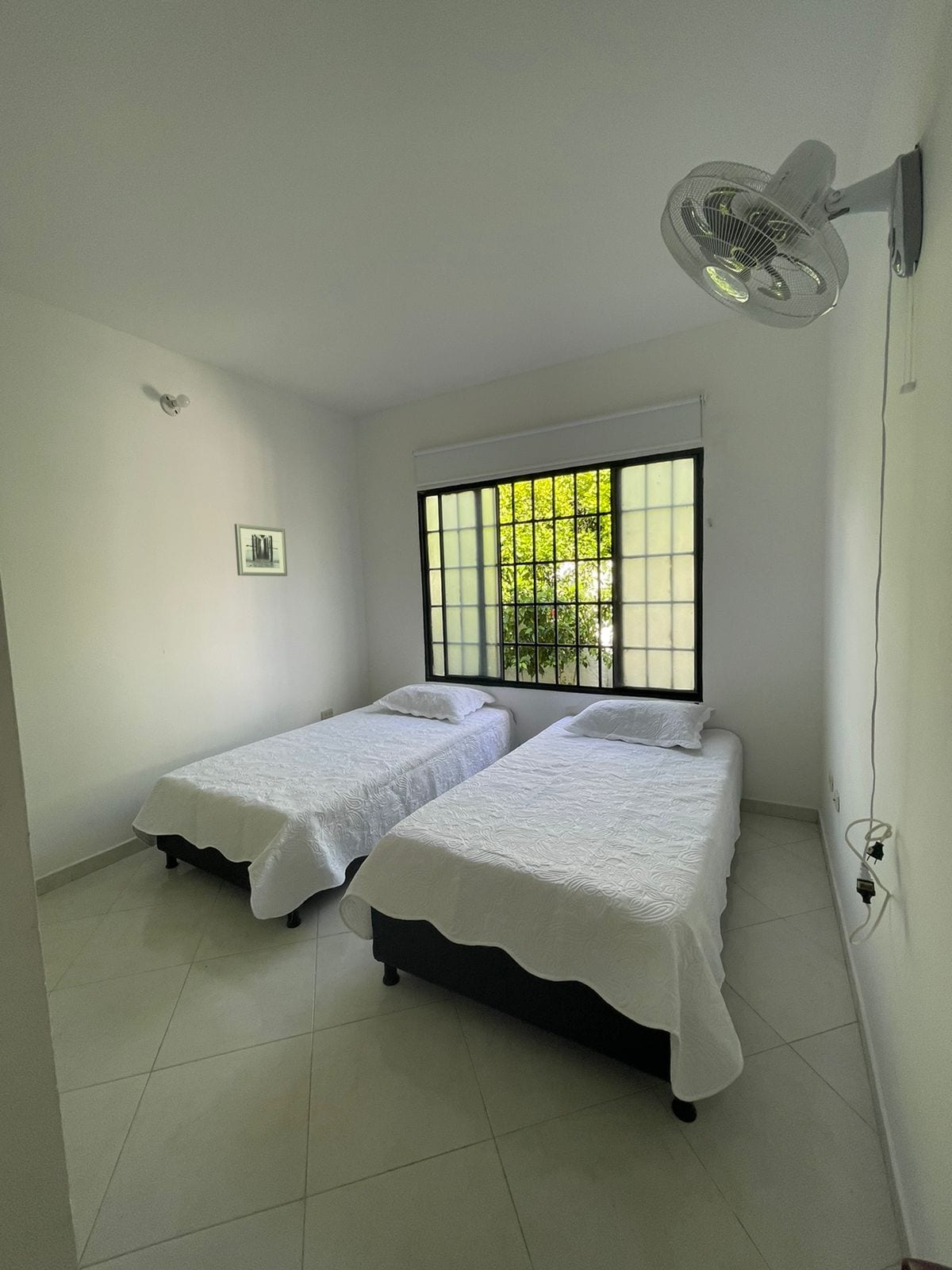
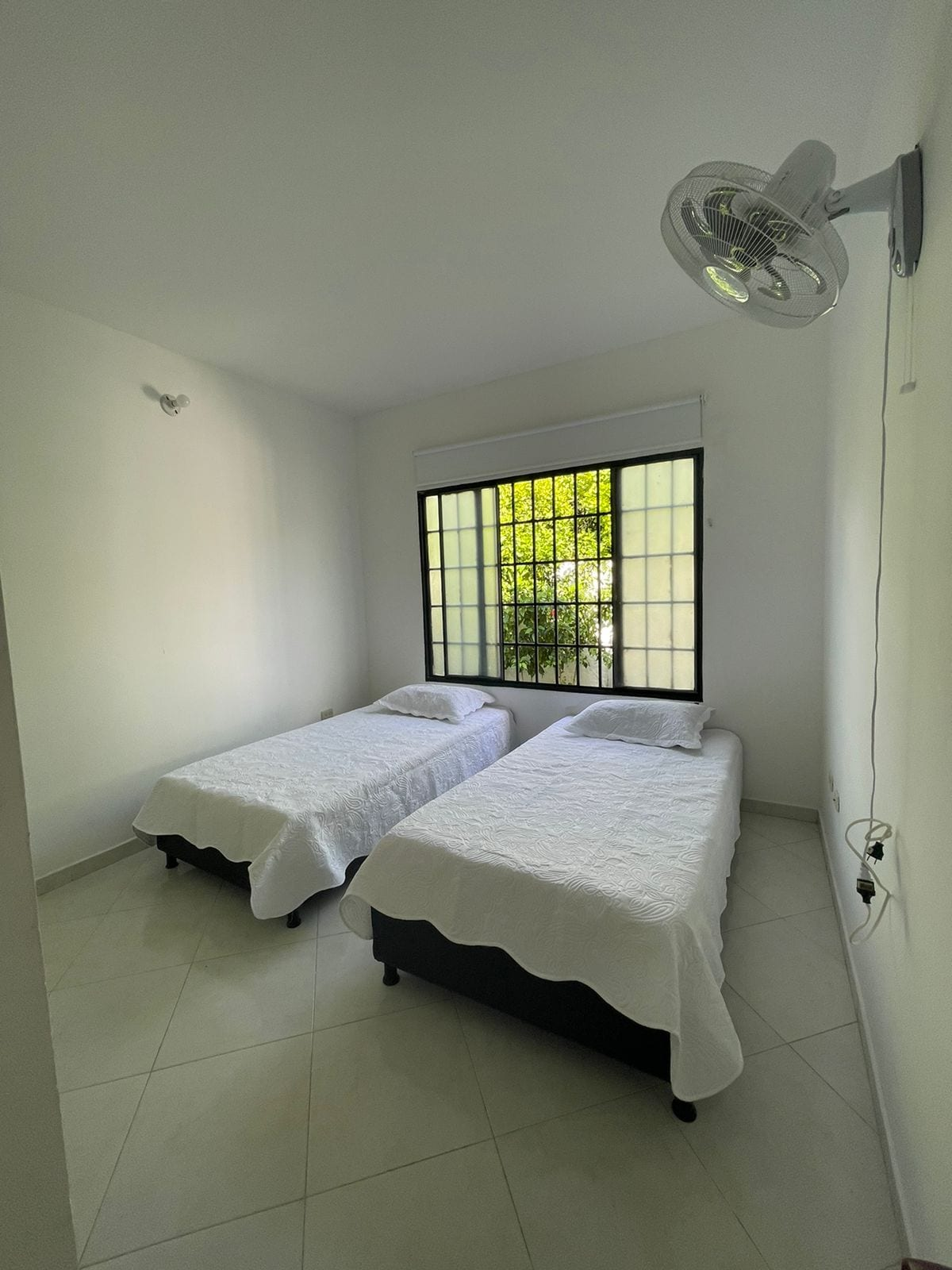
- wall art [234,523,288,577]
